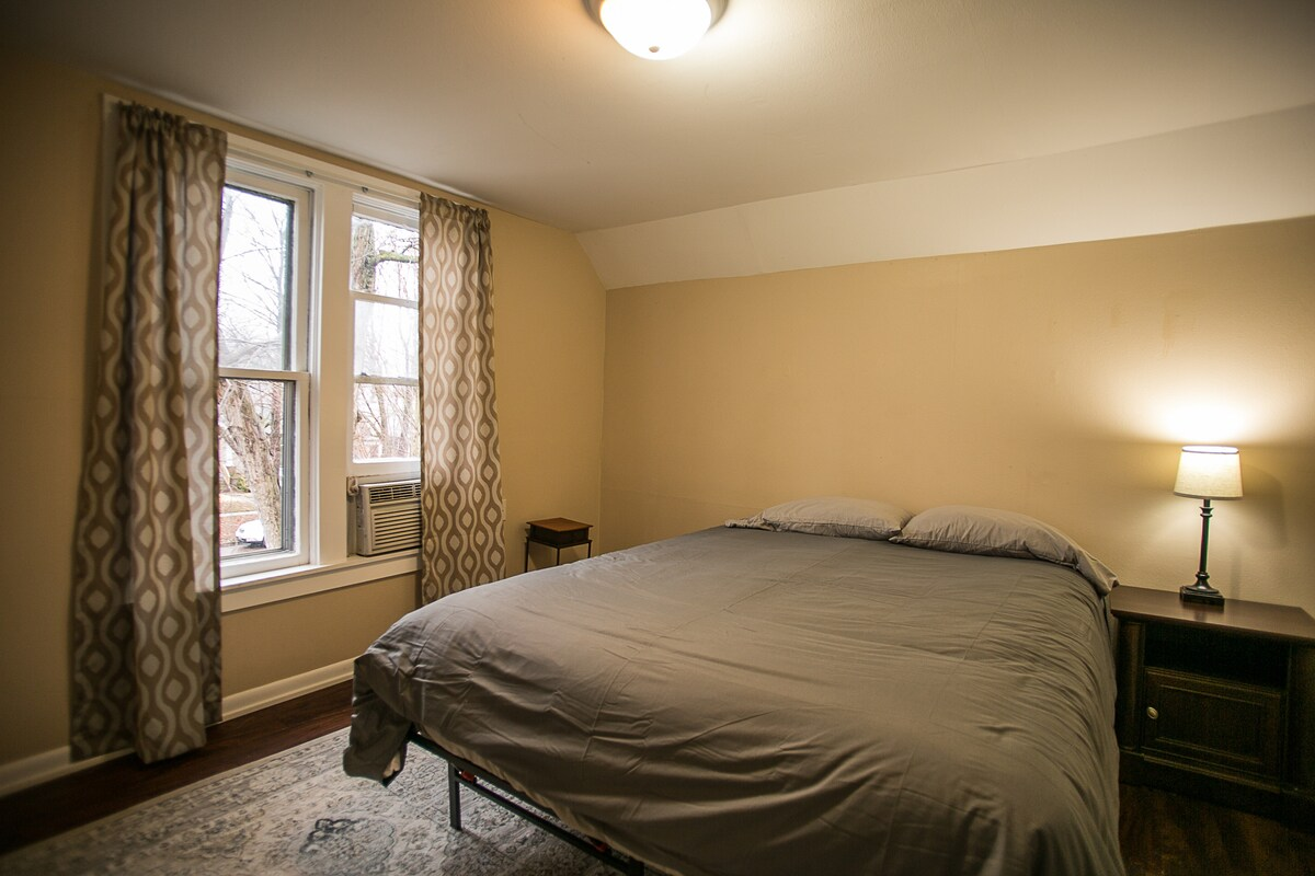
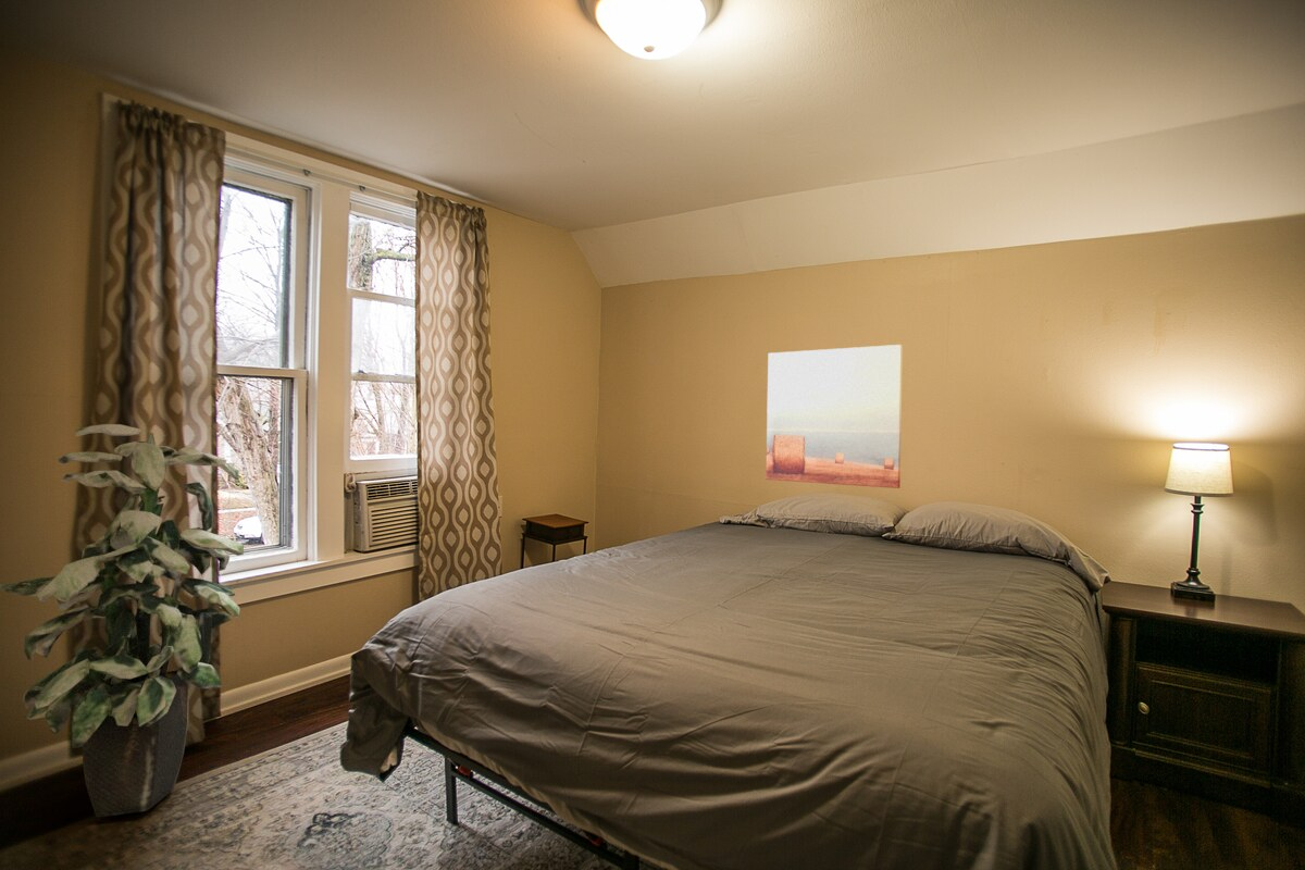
+ indoor plant [0,423,245,818]
+ wall art [765,344,904,489]
